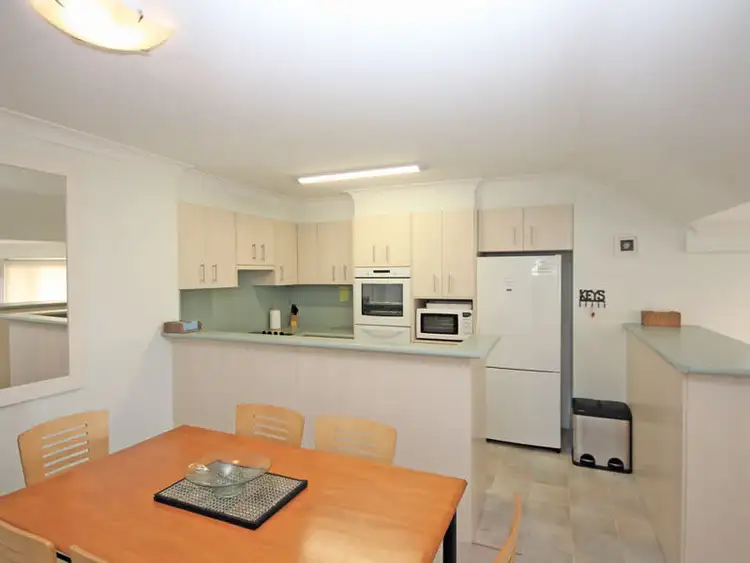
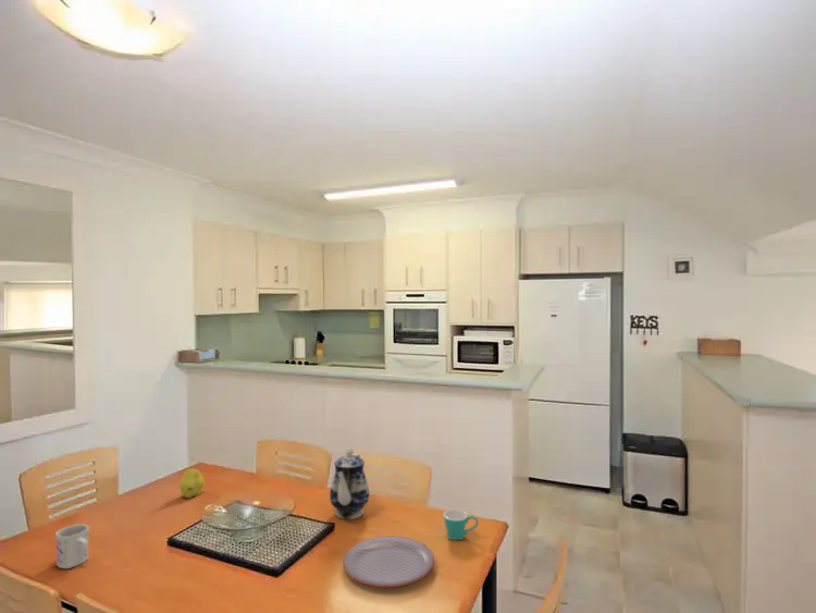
+ plate [342,535,435,588]
+ fruit [178,466,206,500]
+ mug [443,508,480,541]
+ mug [54,523,90,569]
+ teapot [329,446,371,520]
